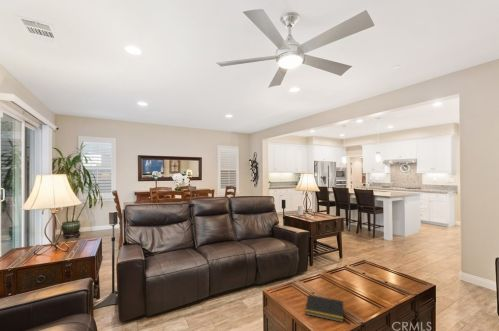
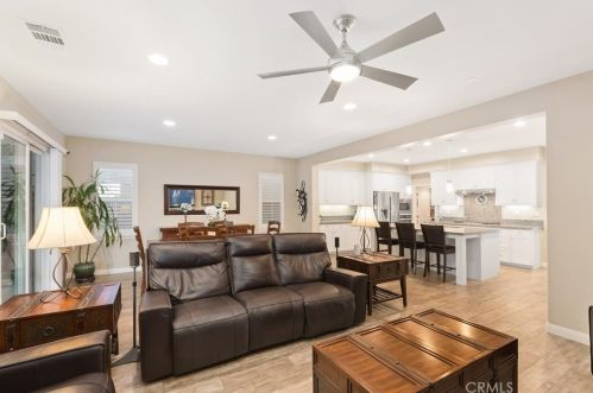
- notepad [304,294,344,323]
